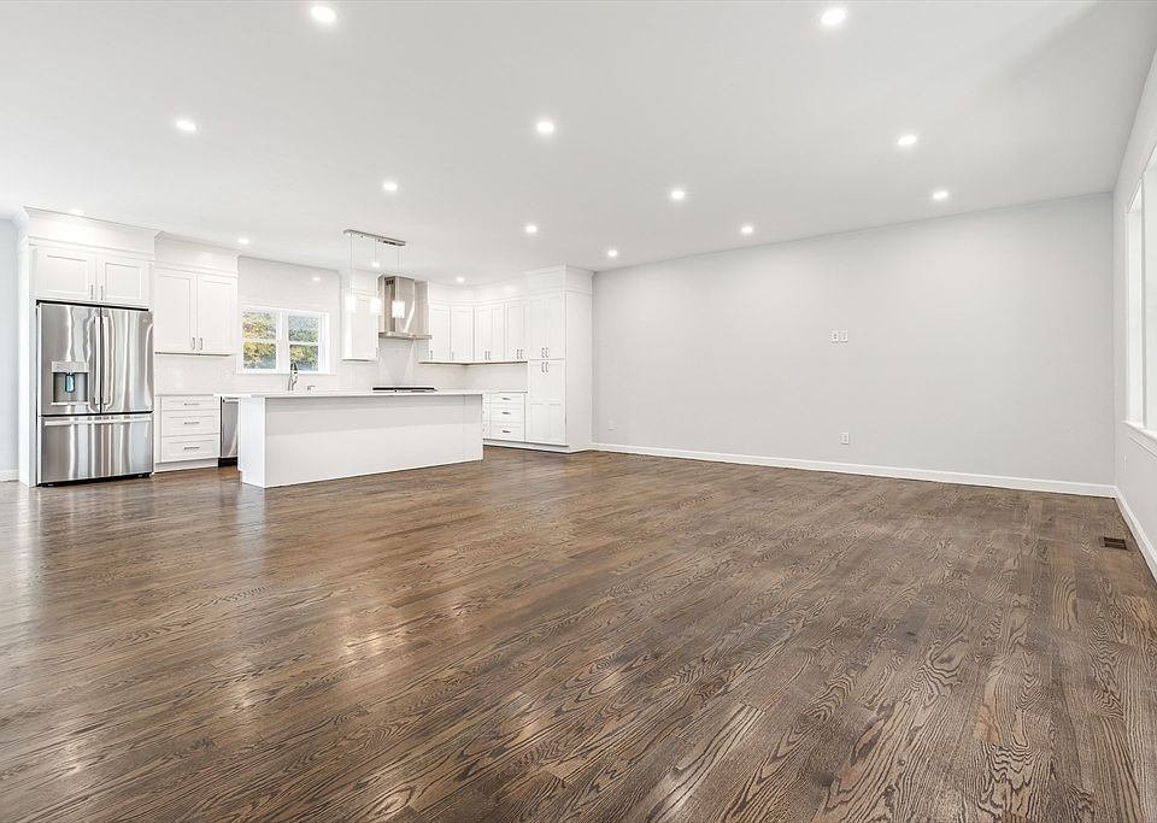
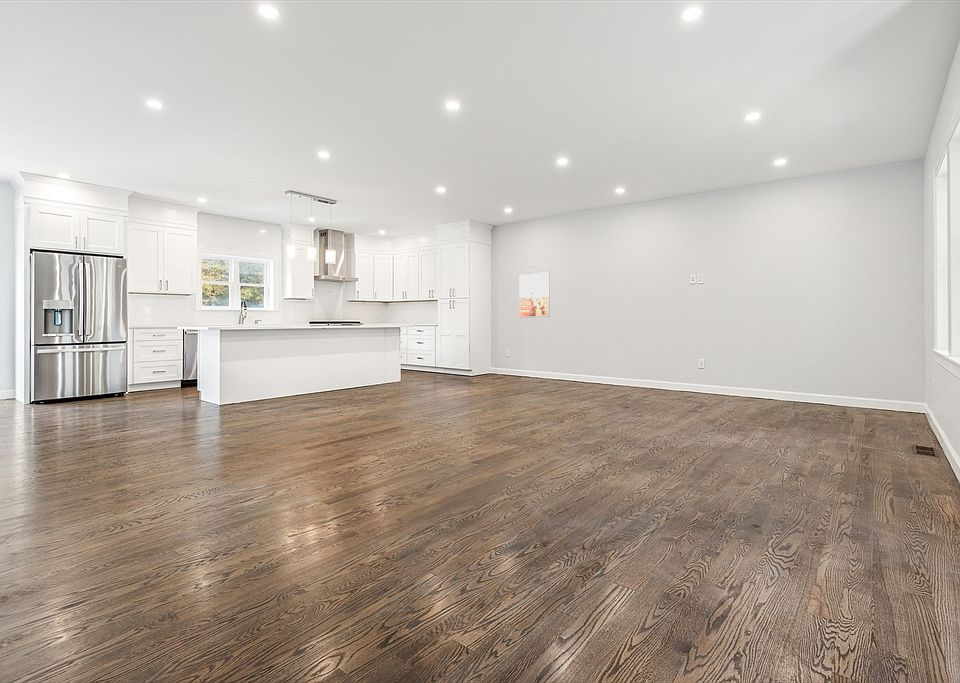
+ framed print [519,271,550,319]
